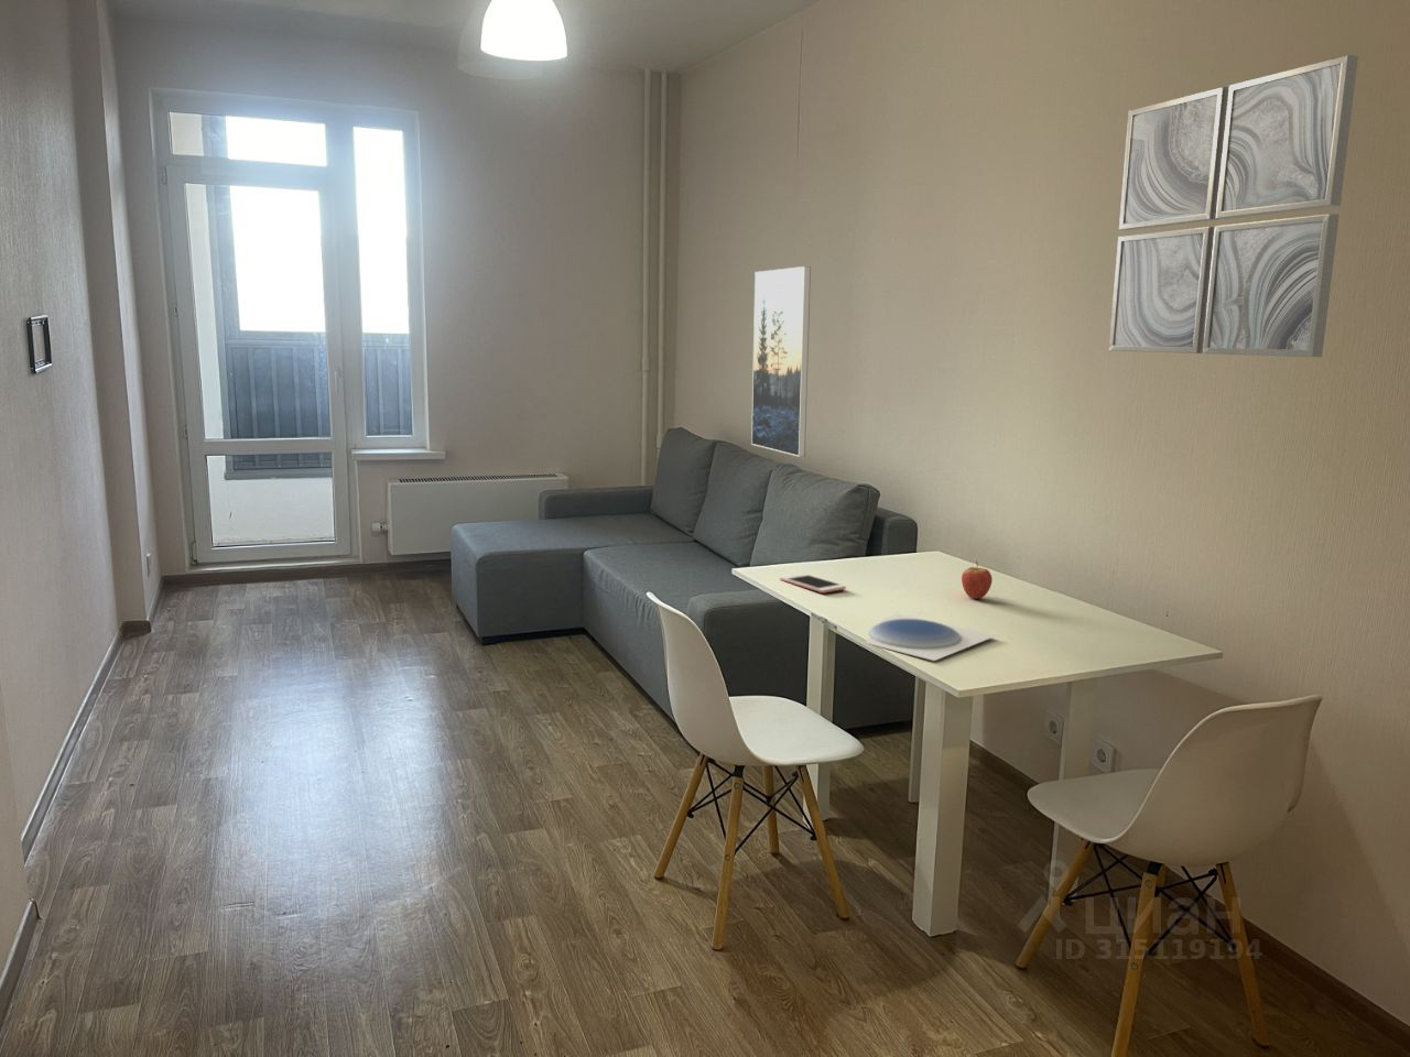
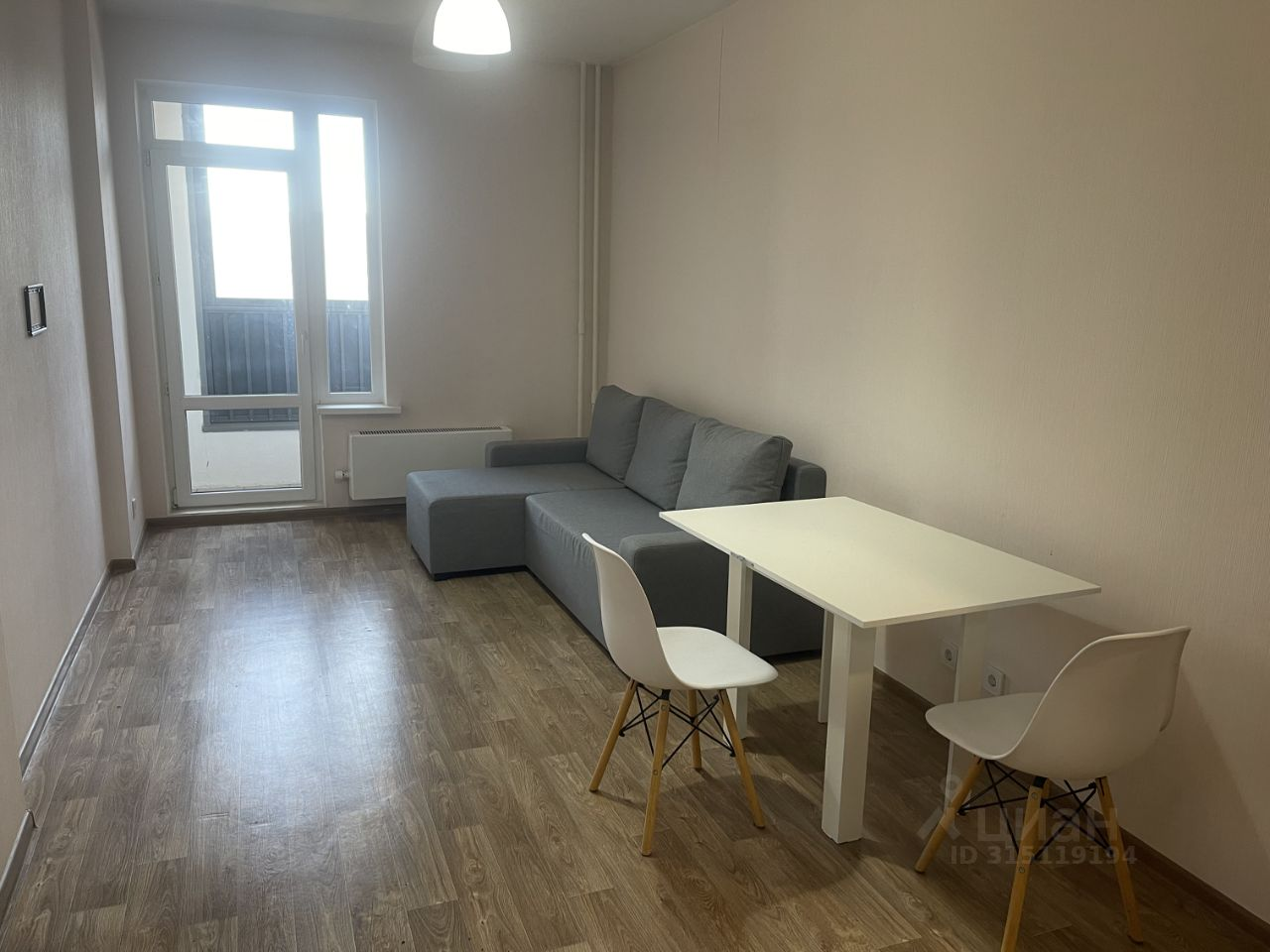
- wall art [1108,54,1359,358]
- cell phone [778,573,847,594]
- fruit [960,560,994,600]
- plate [865,612,997,662]
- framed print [751,265,812,459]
